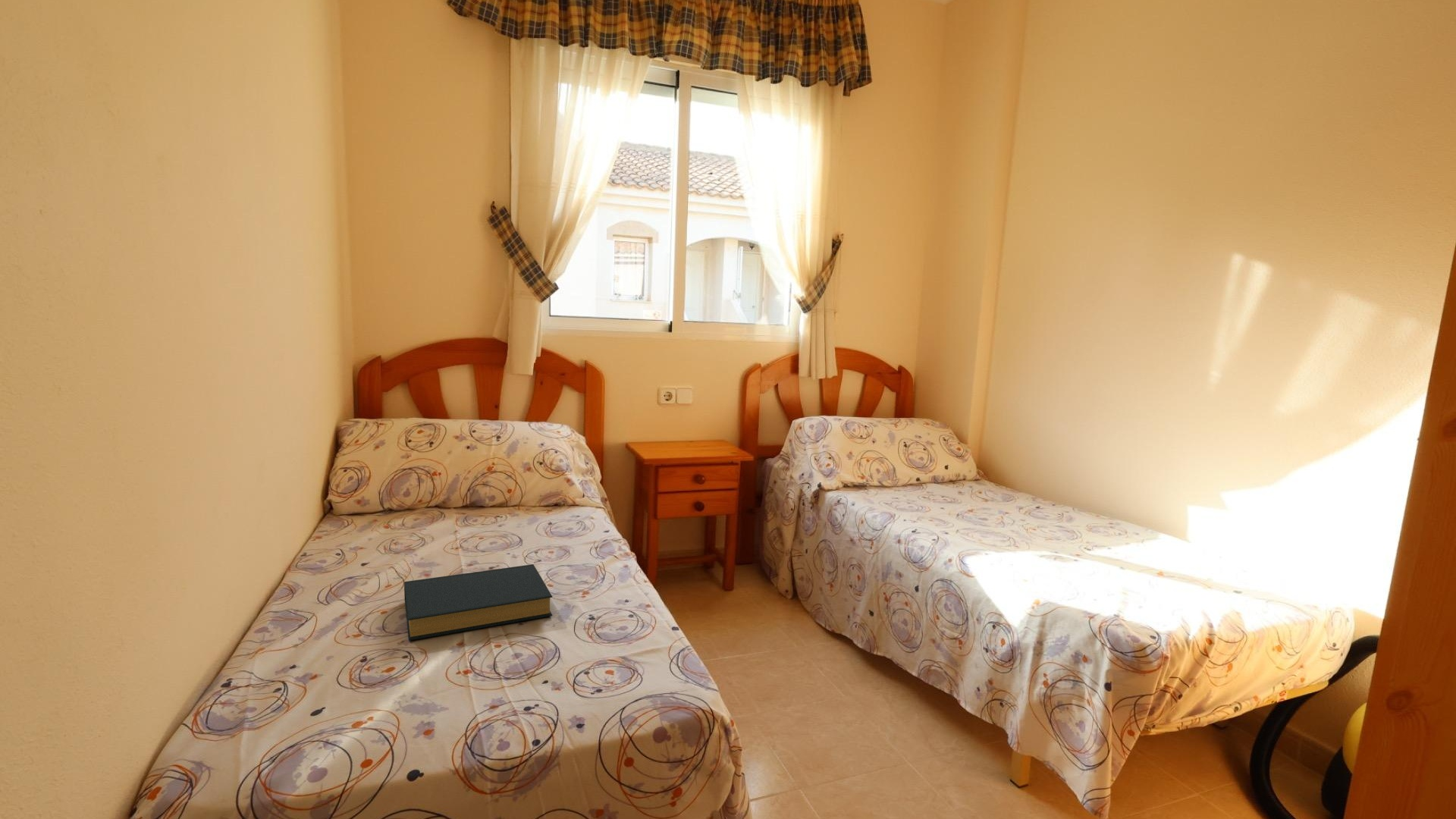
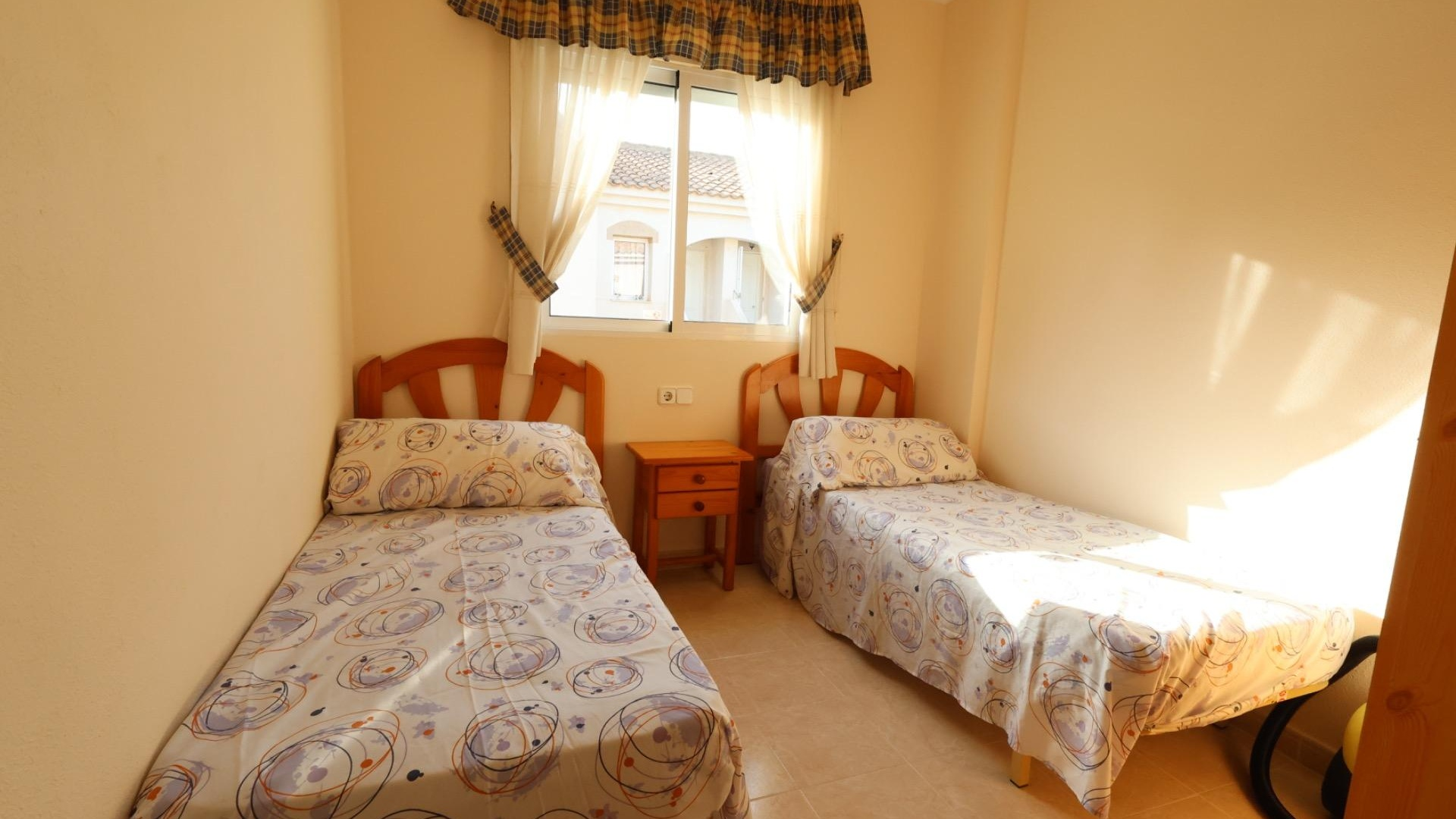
- hardback book [403,563,554,641]
